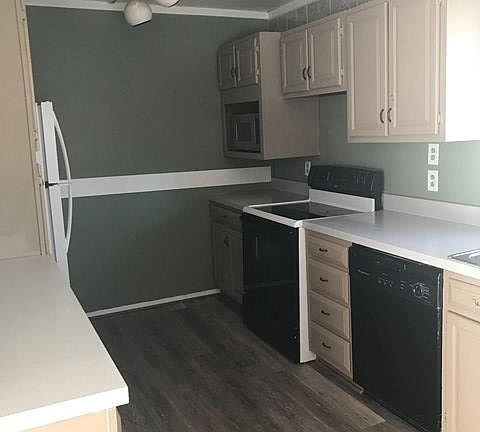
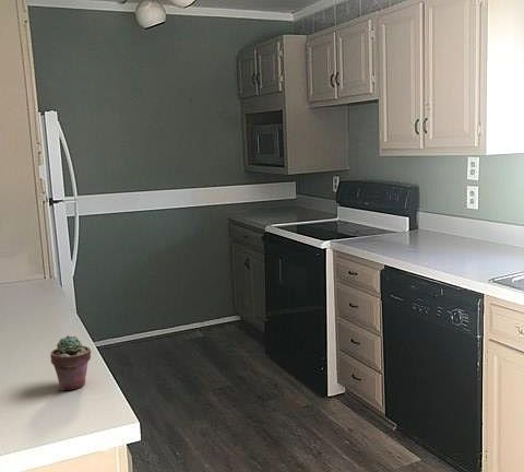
+ potted succulent [49,334,92,391]
